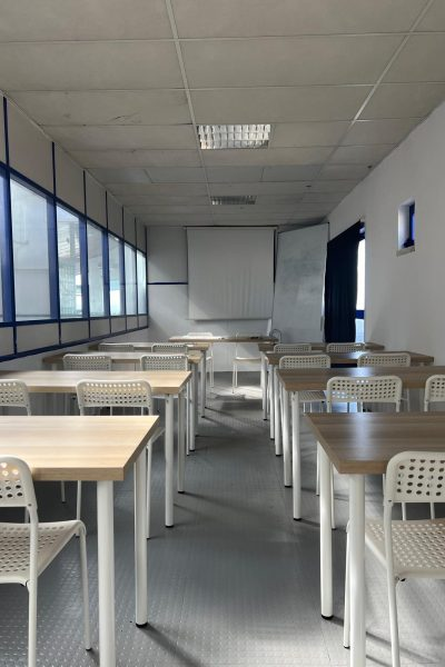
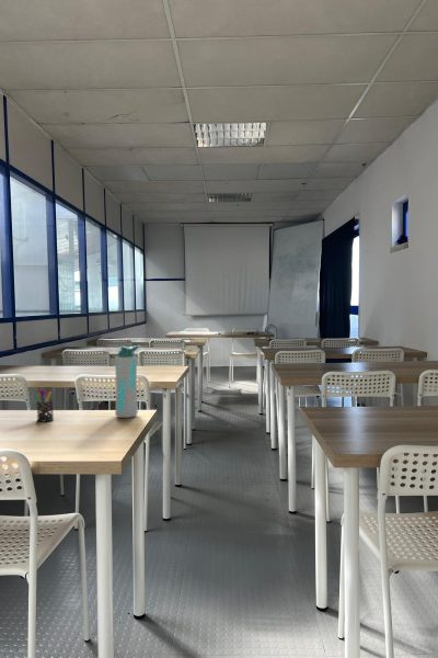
+ pen holder [33,386,55,423]
+ water bottle [114,344,141,419]
